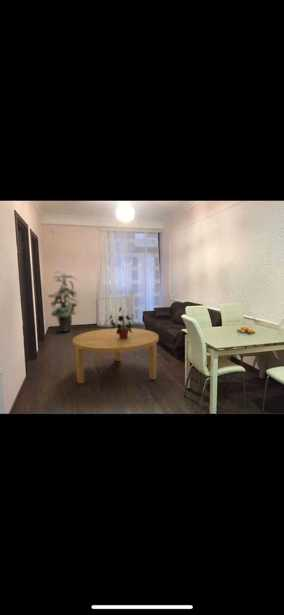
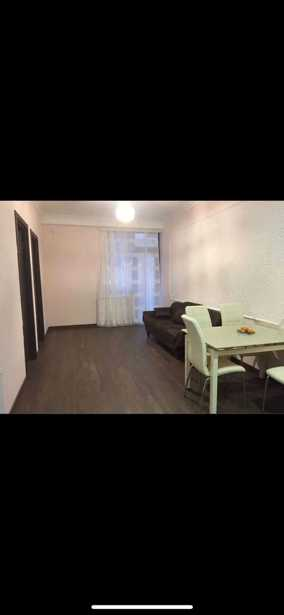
- indoor plant [46,270,79,333]
- coffee table [72,327,160,384]
- potted plant [109,306,135,339]
